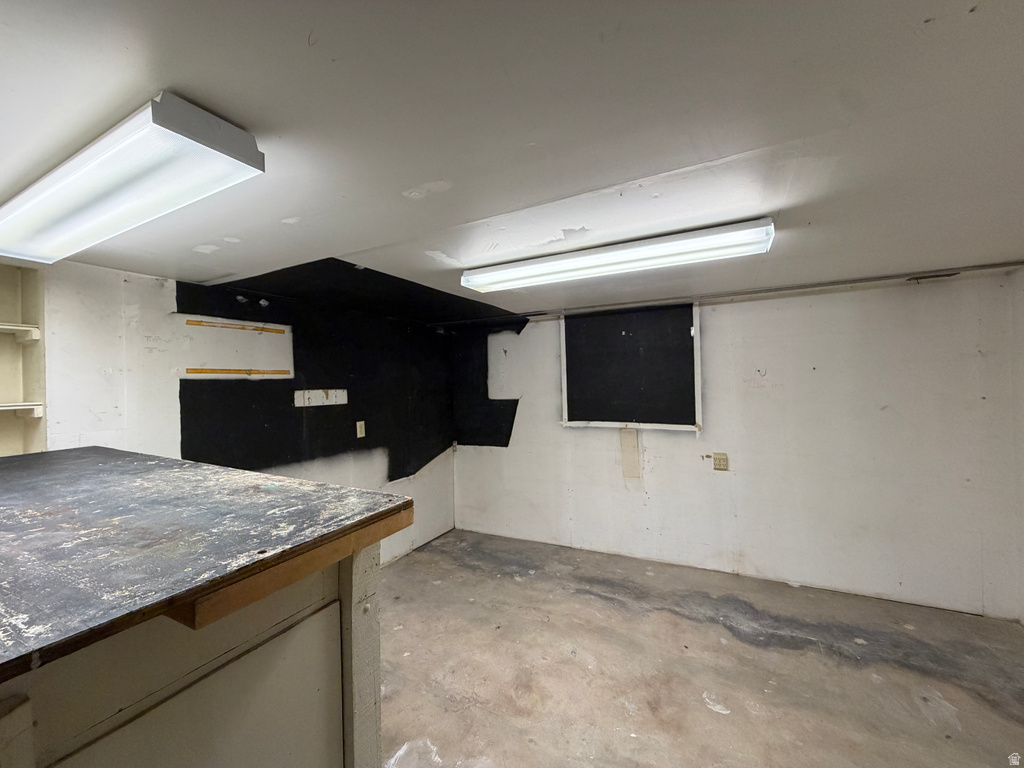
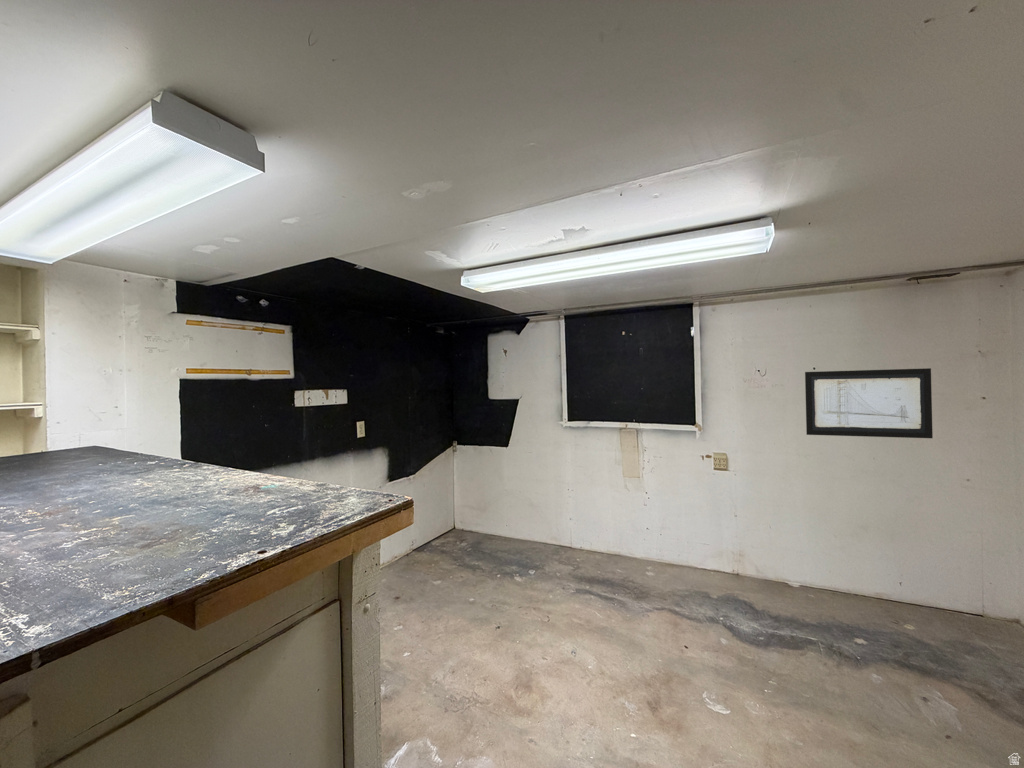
+ wall art [804,367,934,439]
